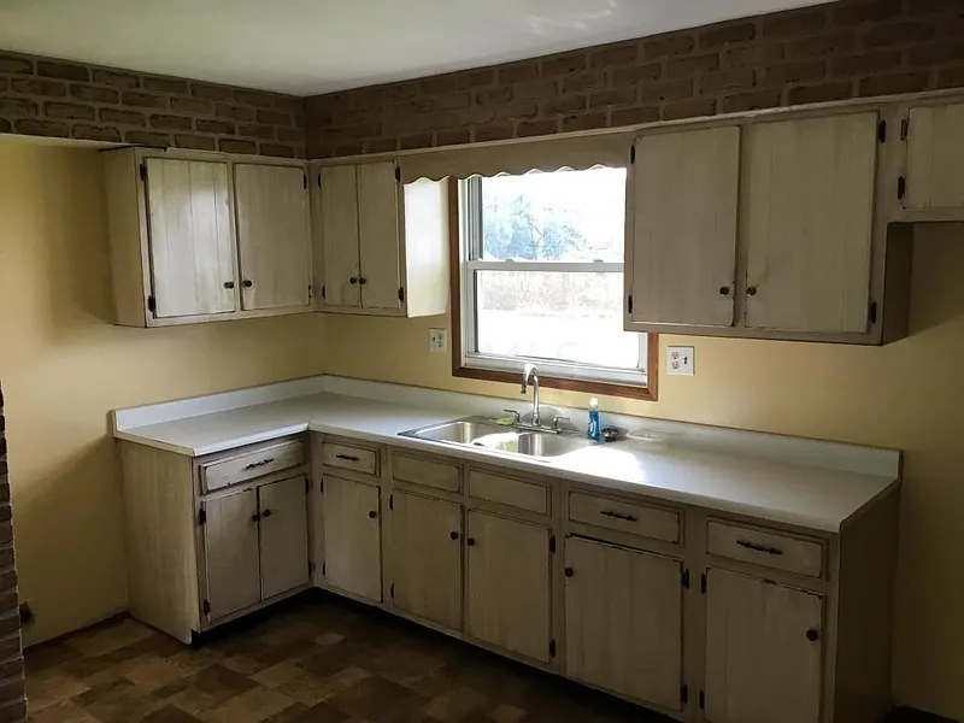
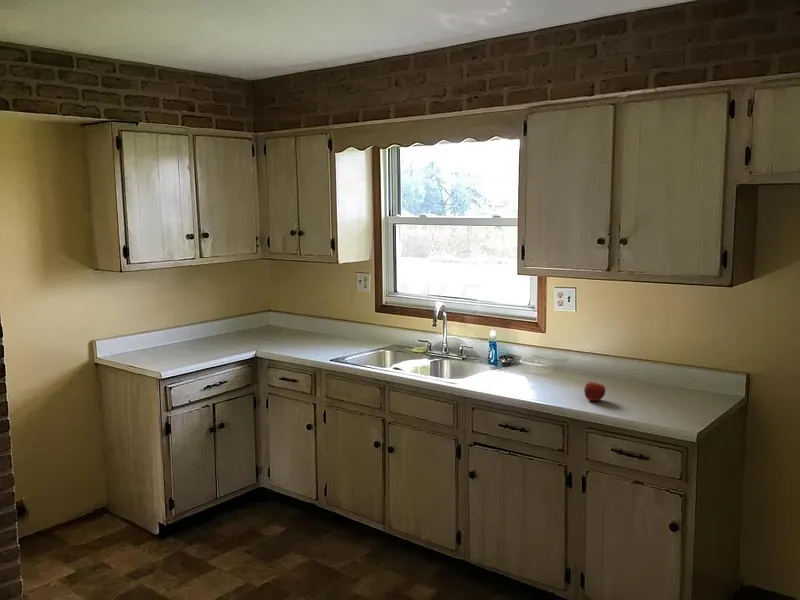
+ fruit [583,380,607,402]
